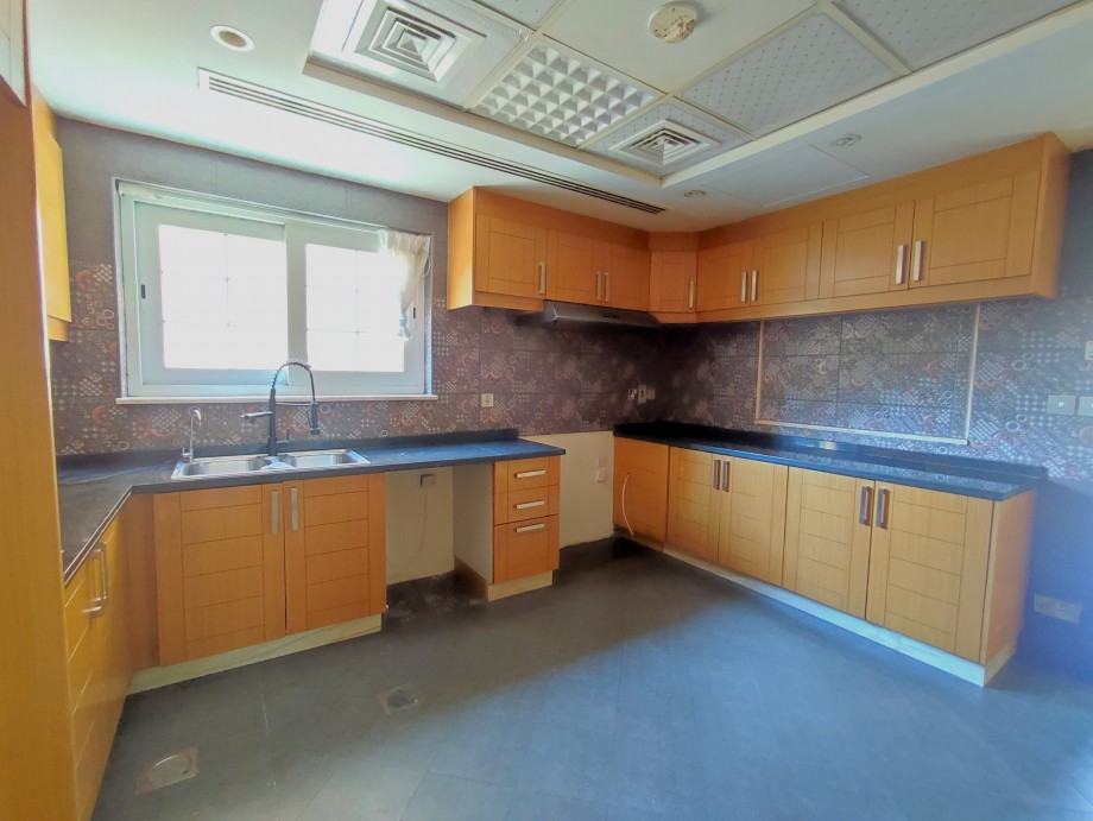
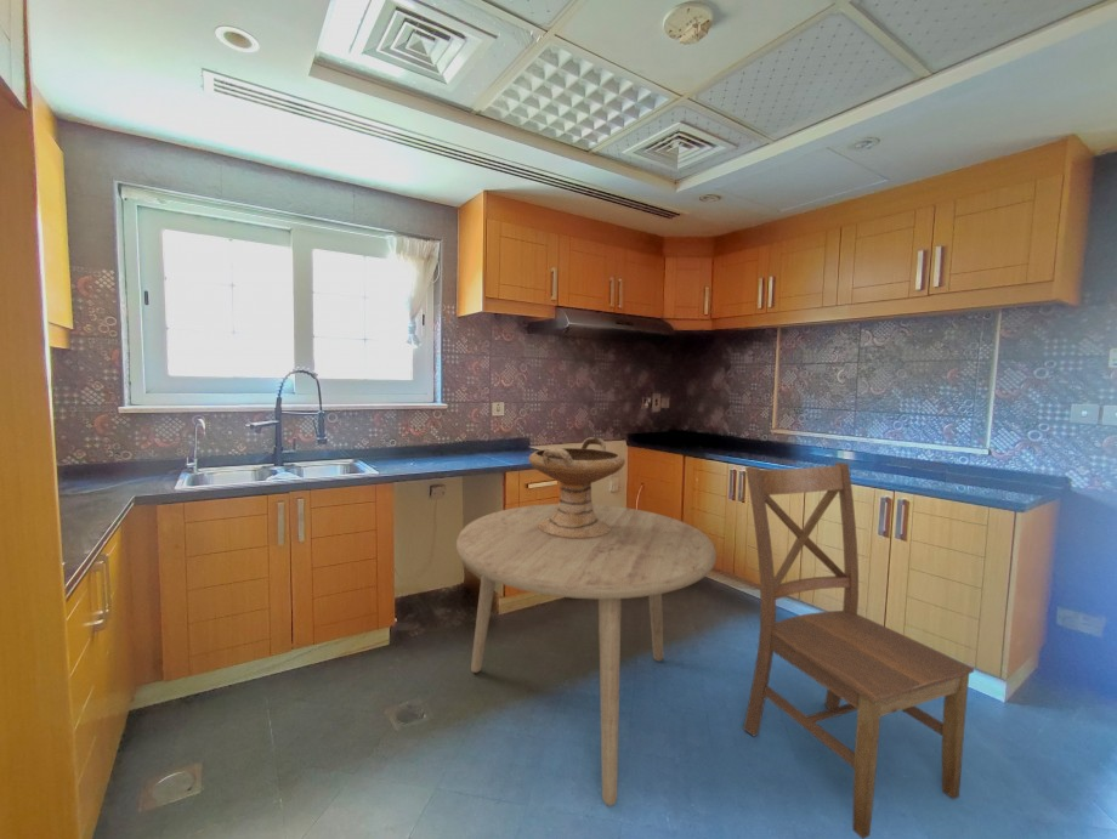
+ chair [742,461,975,839]
+ decorative bowl [528,436,626,538]
+ dining table [455,503,718,807]
